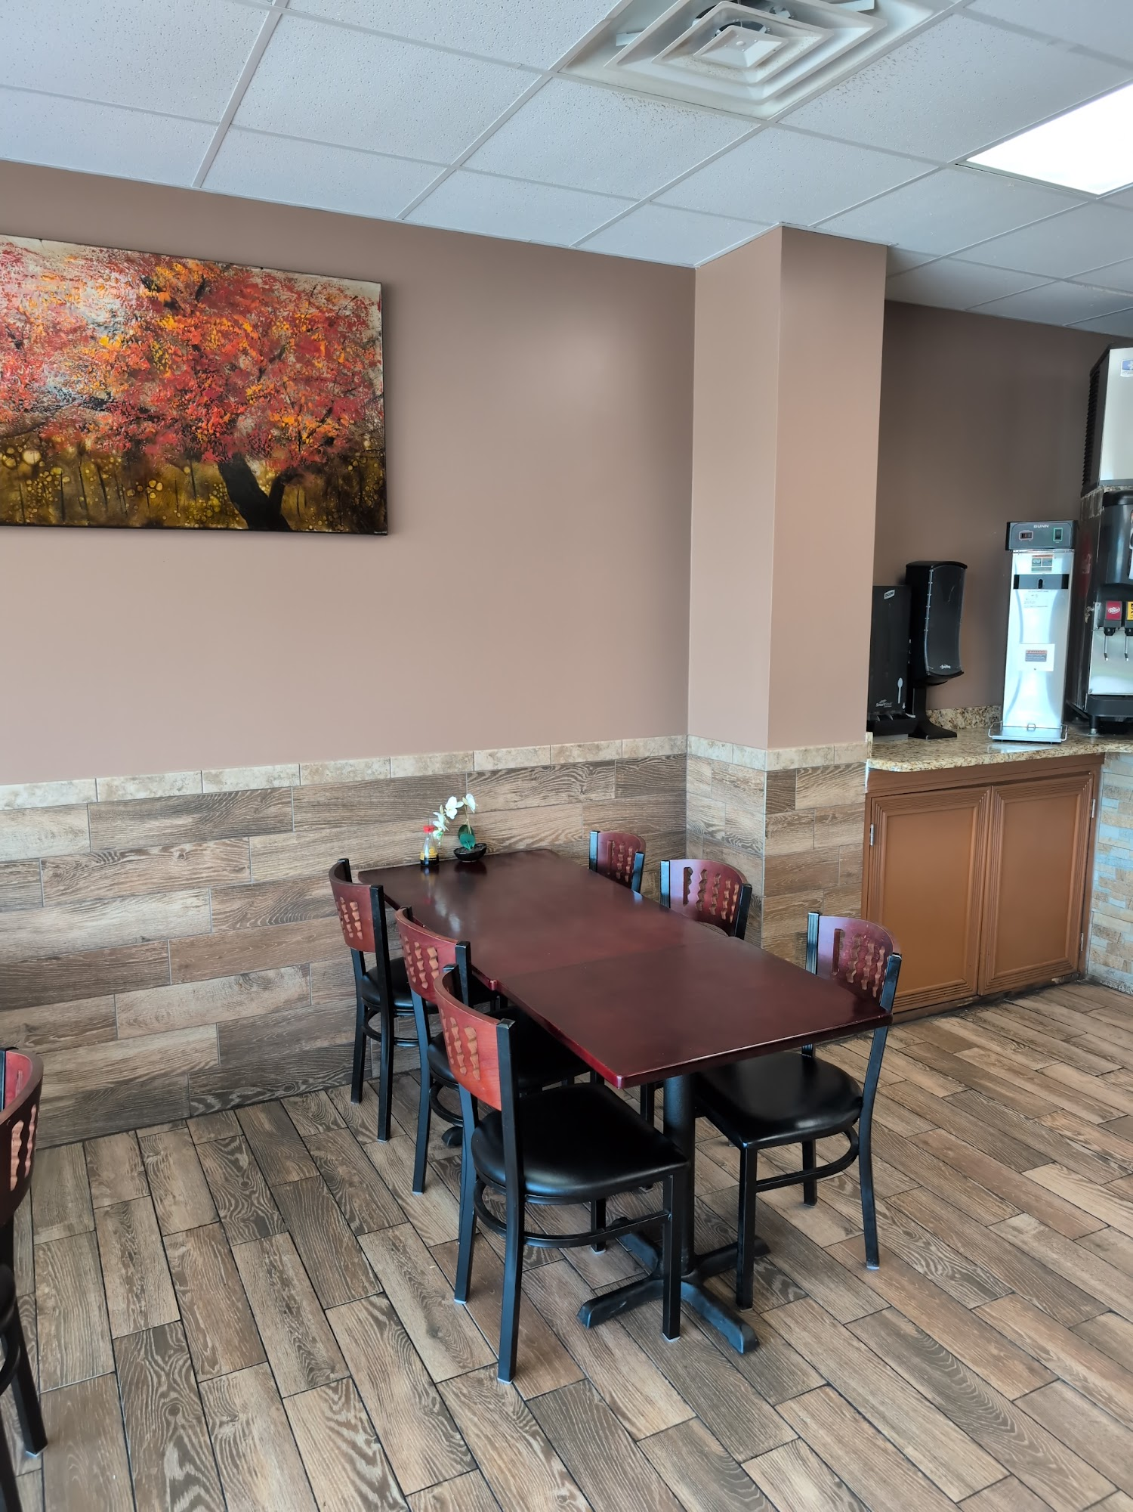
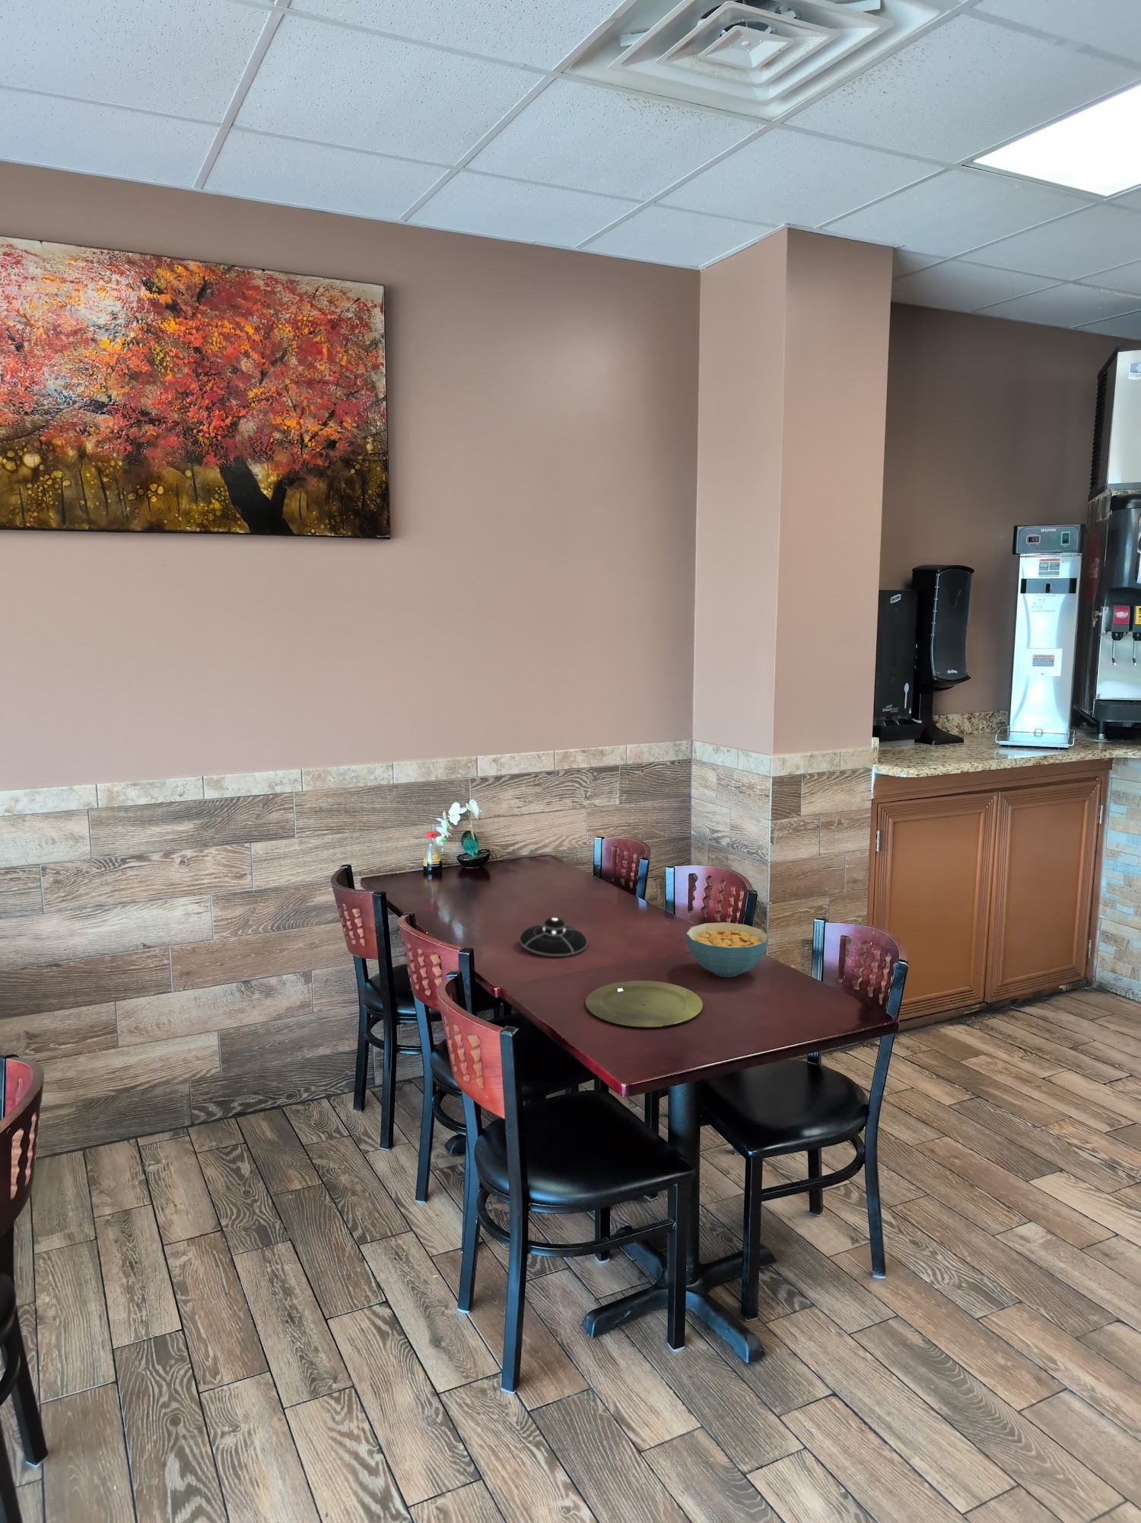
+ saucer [519,917,588,957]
+ cereal bowl [686,921,769,977]
+ plate [585,980,704,1028]
